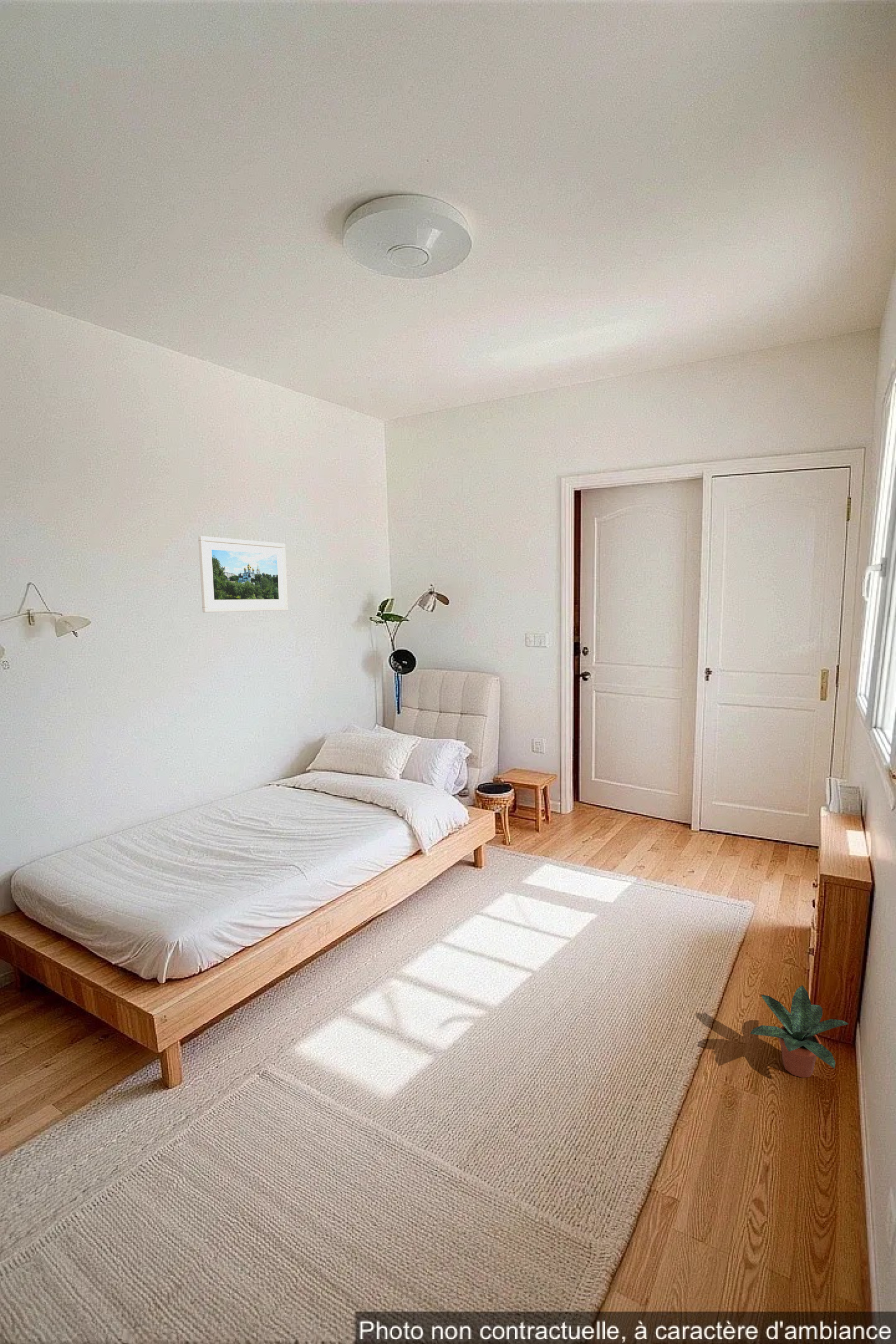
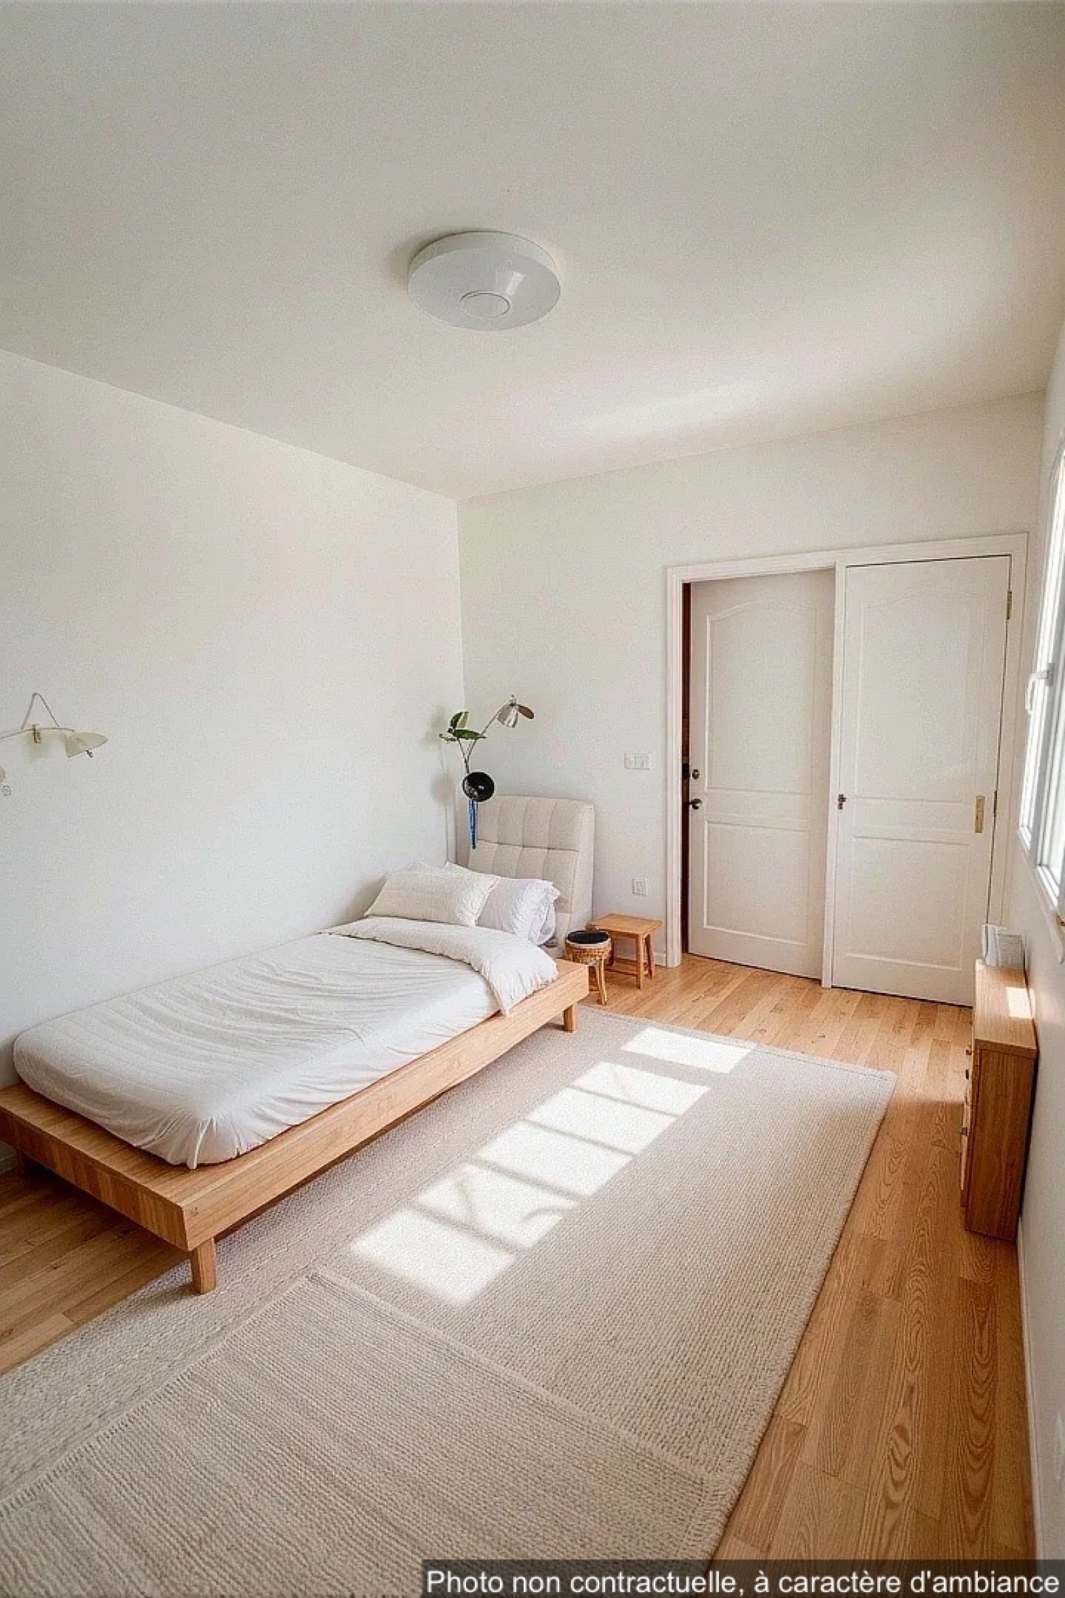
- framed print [198,535,288,613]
- potted plant [749,985,850,1078]
